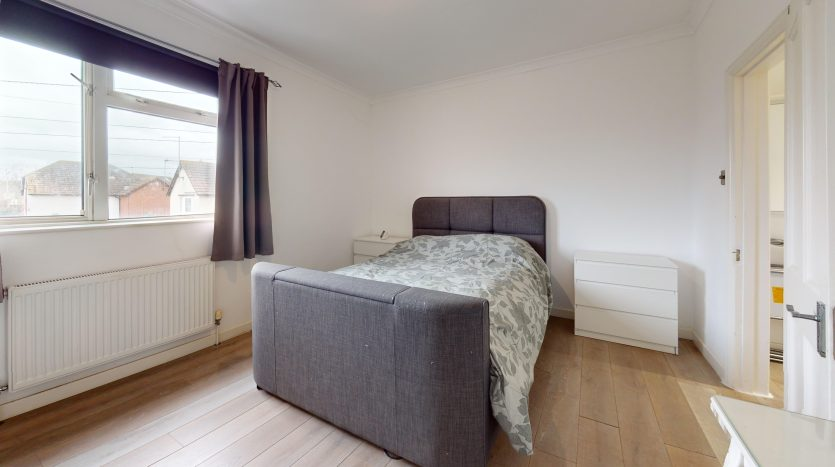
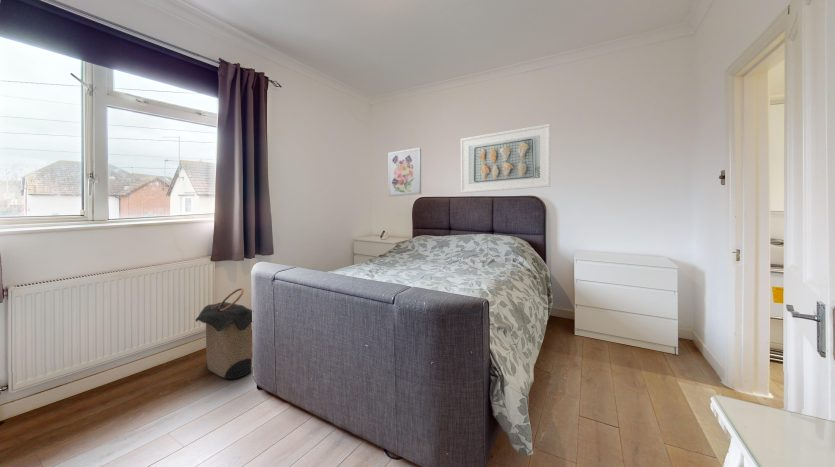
+ wall art [388,147,422,198]
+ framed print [460,123,551,194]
+ laundry hamper [195,287,253,380]
